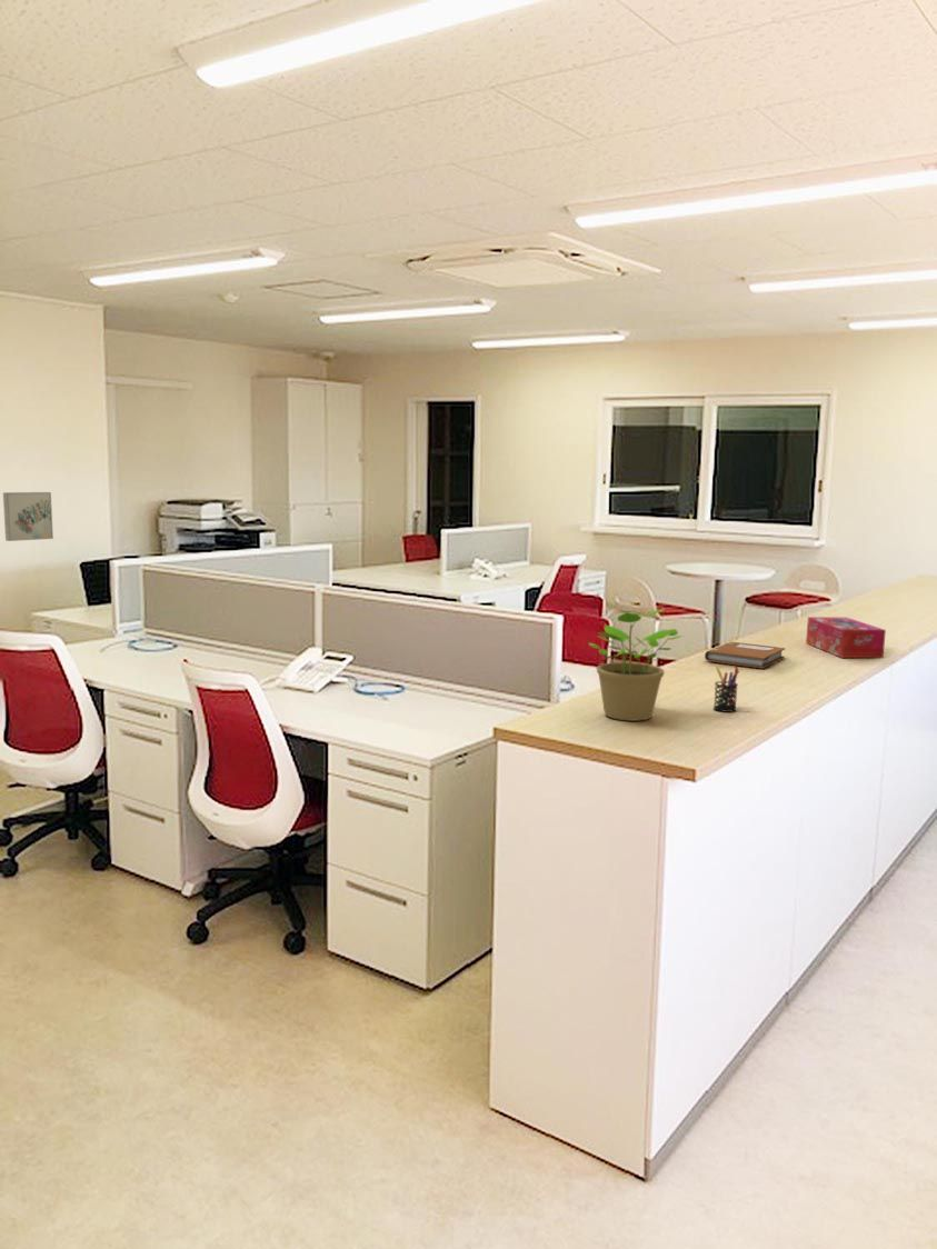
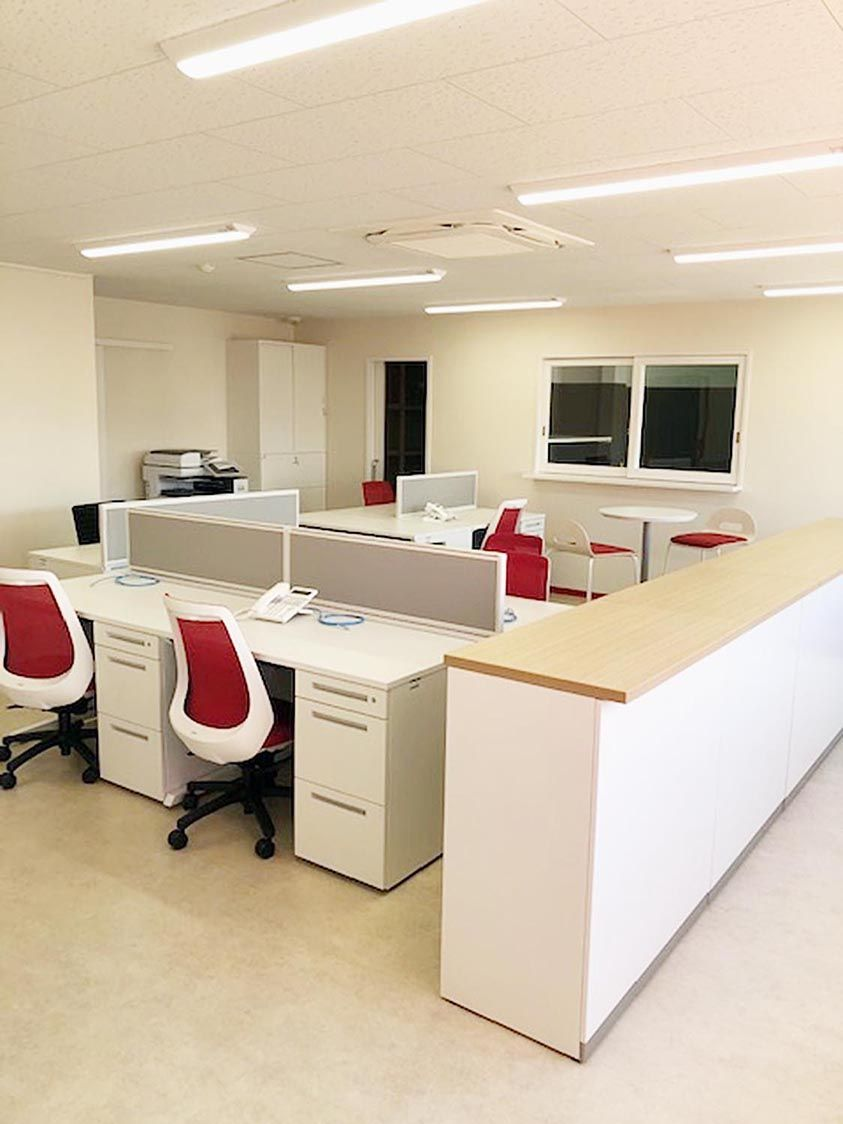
- notebook [704,641,786,669]
- potted plant [588,608,686,722]
- tissue box [805,616,887,659]
- pen holder [712,666,740,713]
- wall art [2,491,54,542]
